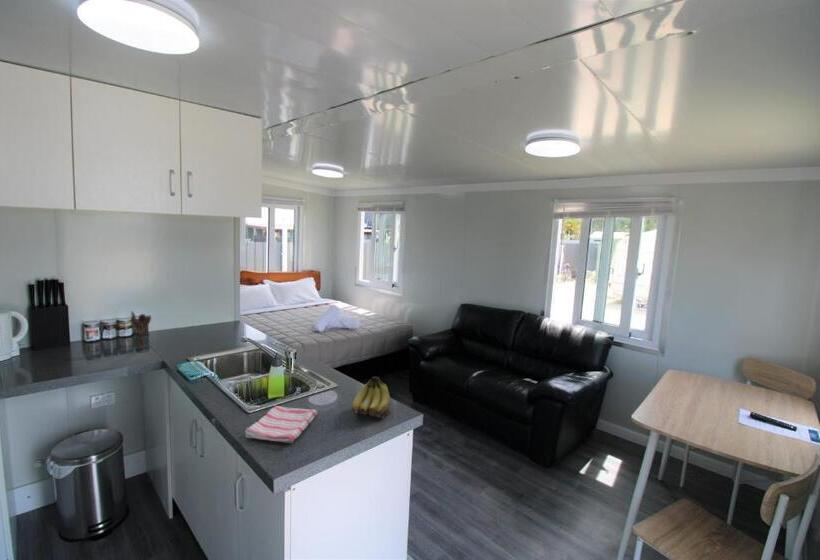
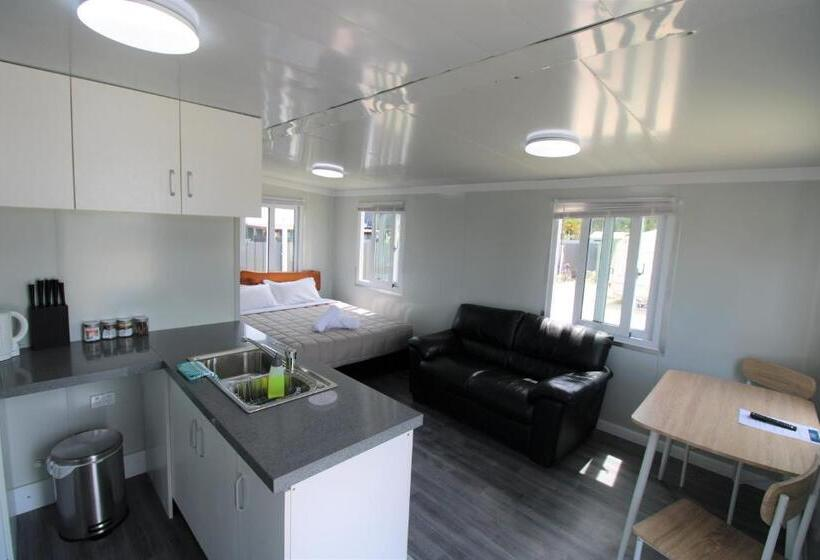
- utensil holder [130,310,152,350]
- fruit [351,376,391,419]
- dish towel [244,405,318,444]
